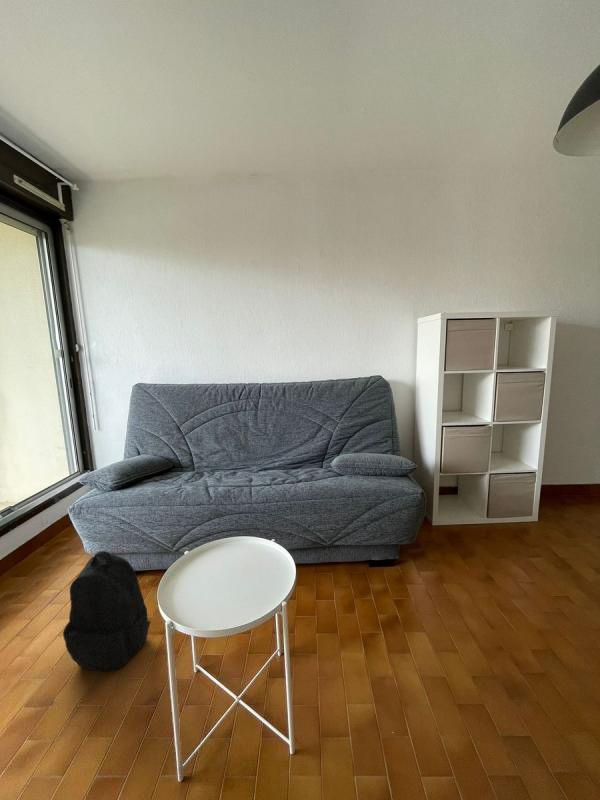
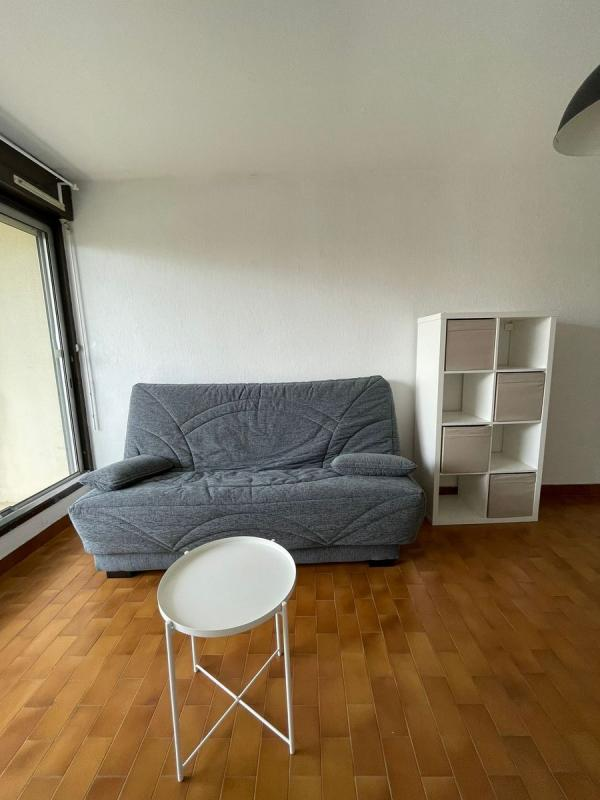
- backpack [62,550,152,672]
